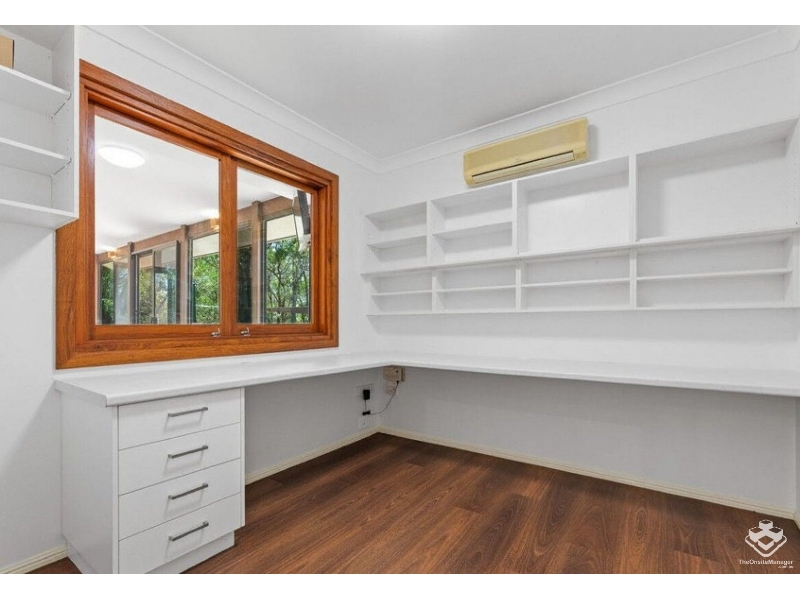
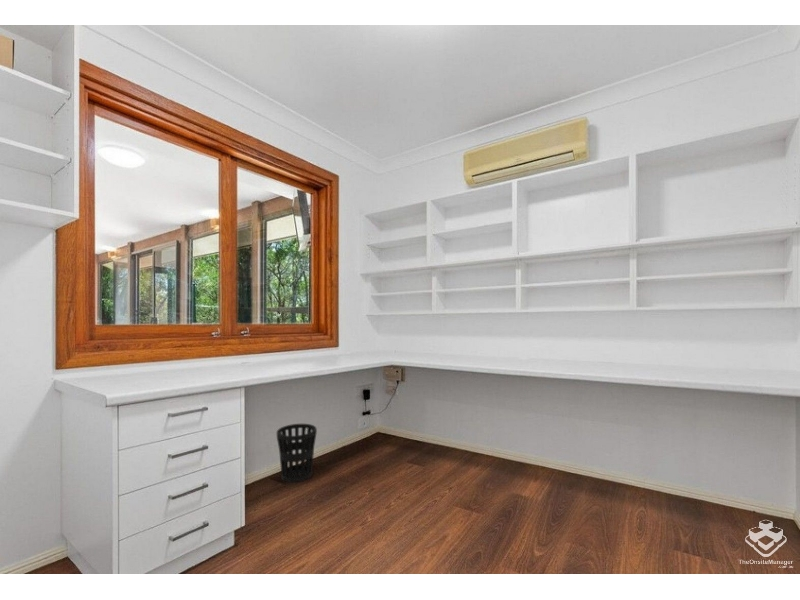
+ wastebasket [276,423,318,483]
